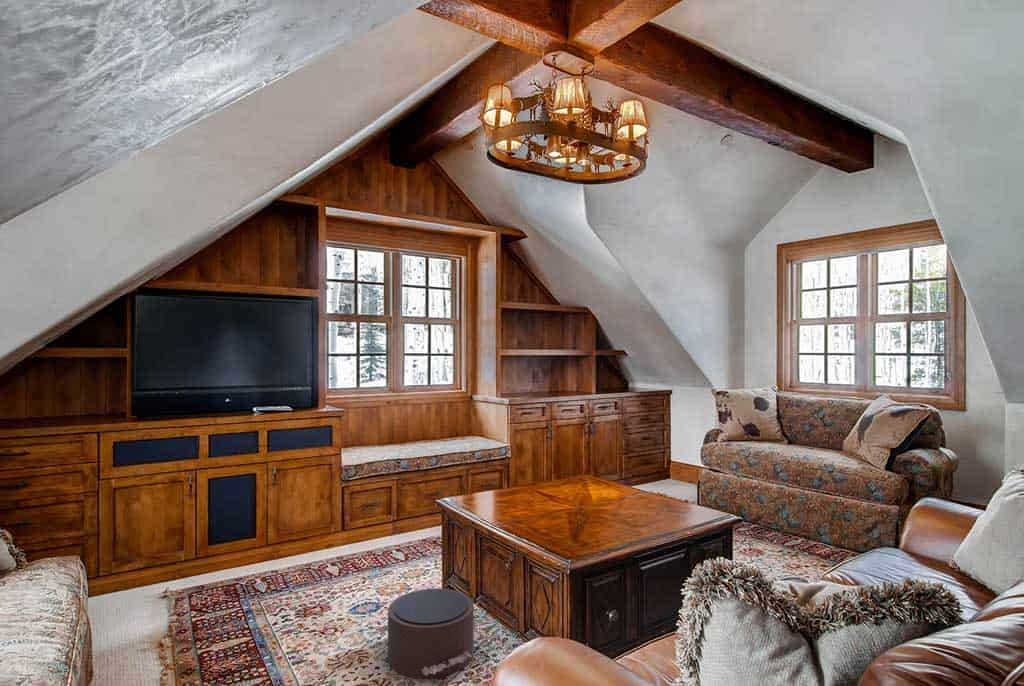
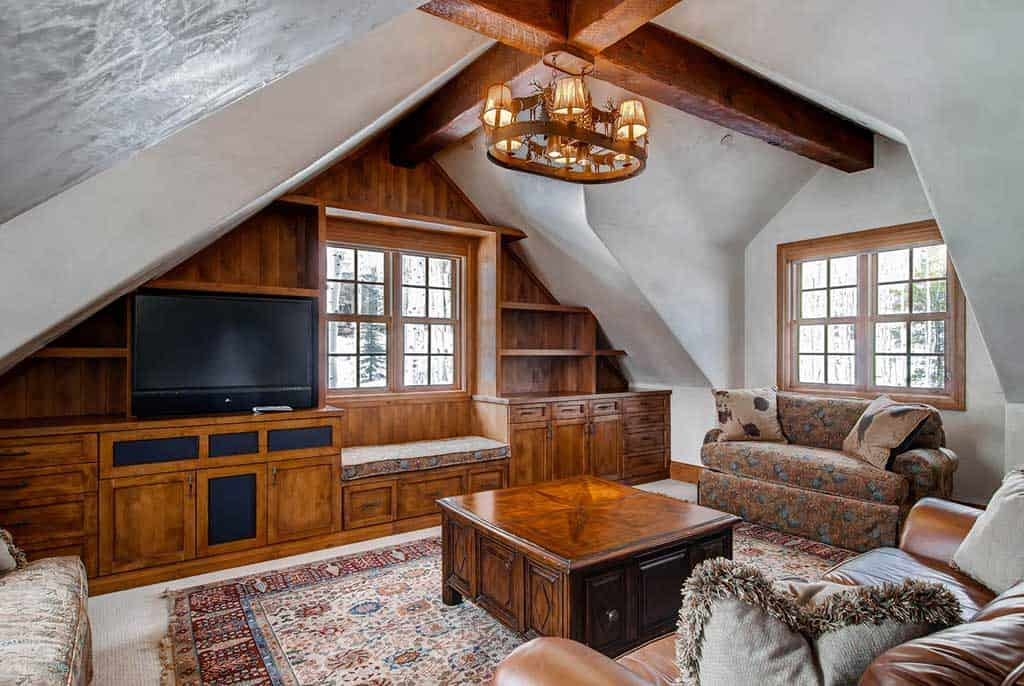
- pouf [377,588,475,680]
